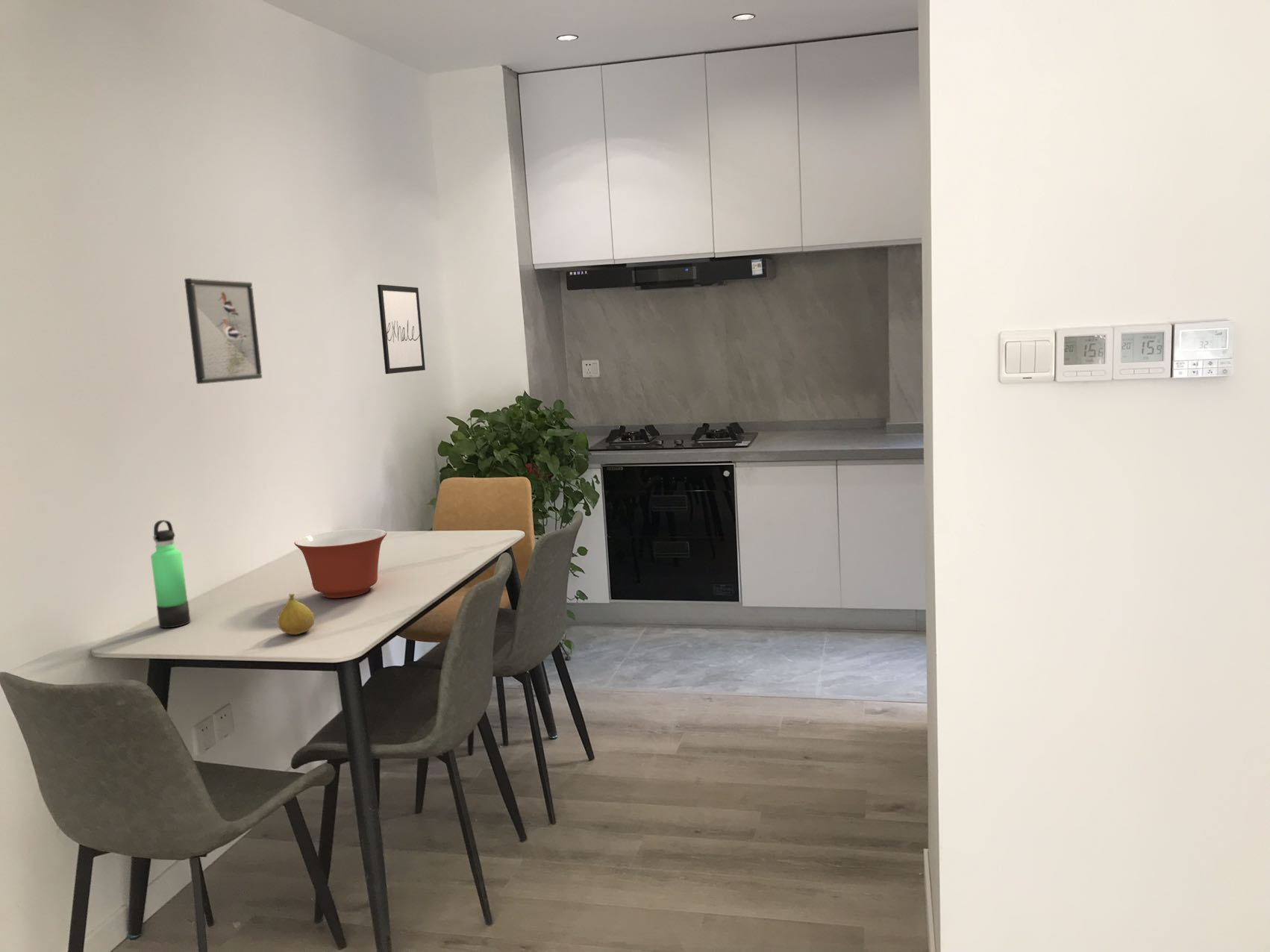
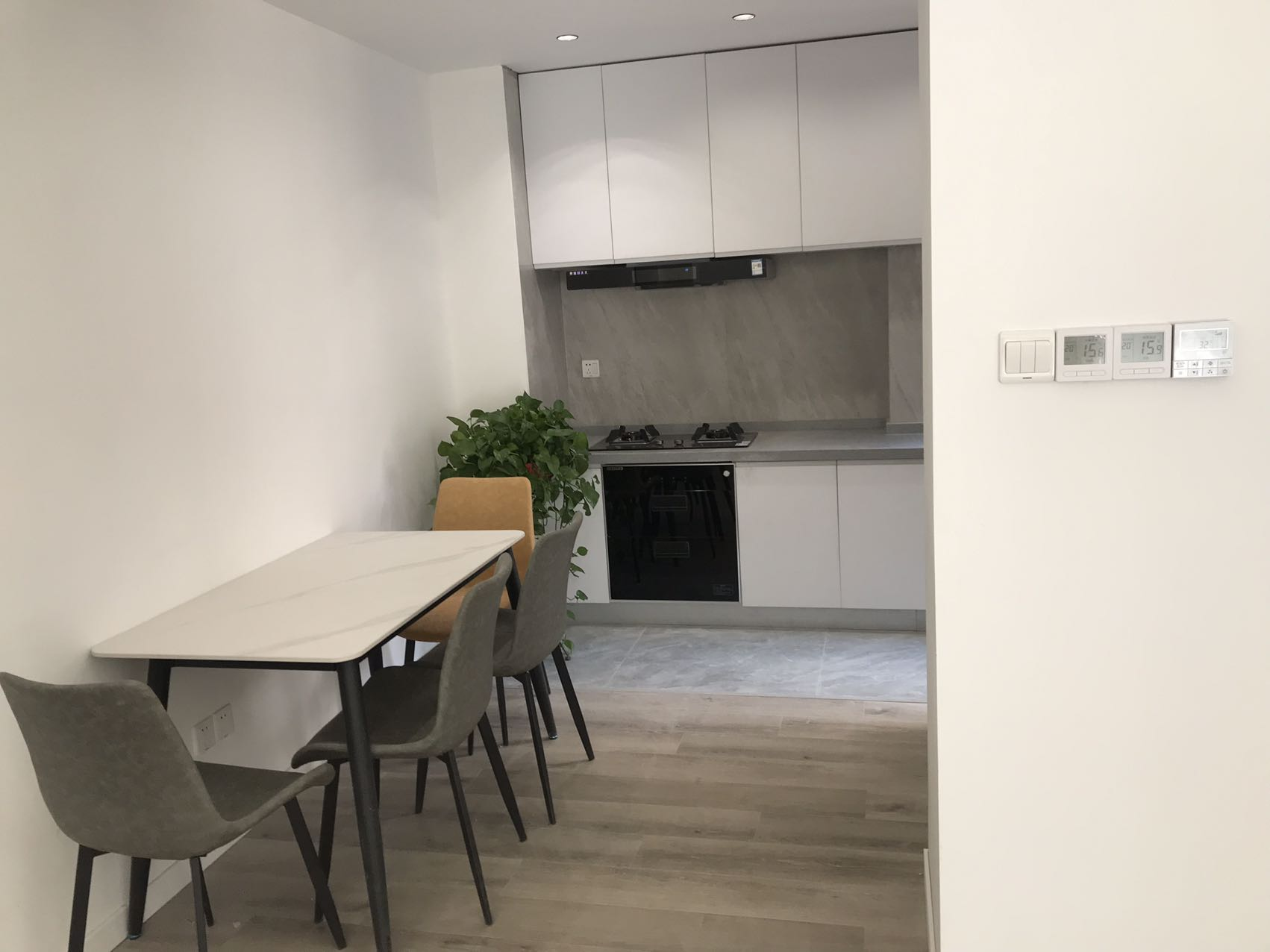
- wall art [377,284,426,375]
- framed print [184,278,263,385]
- thermos bottle [150,519,191,628]
- fruit [277,593,315,636]
- mixing bowl [293,528,387,599]
